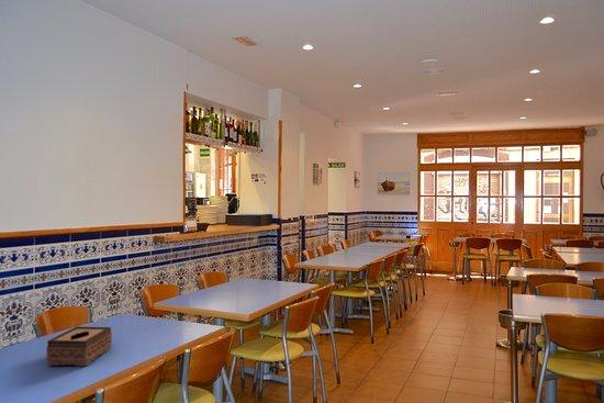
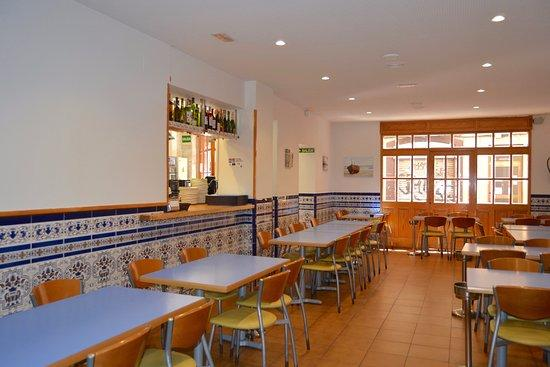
- tissue box [45,326,113,367]
